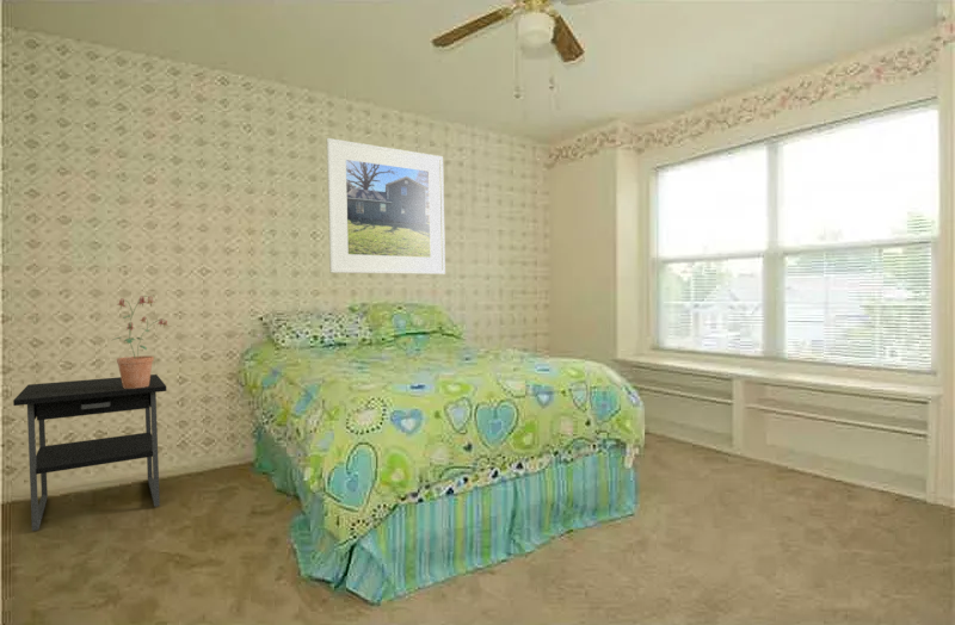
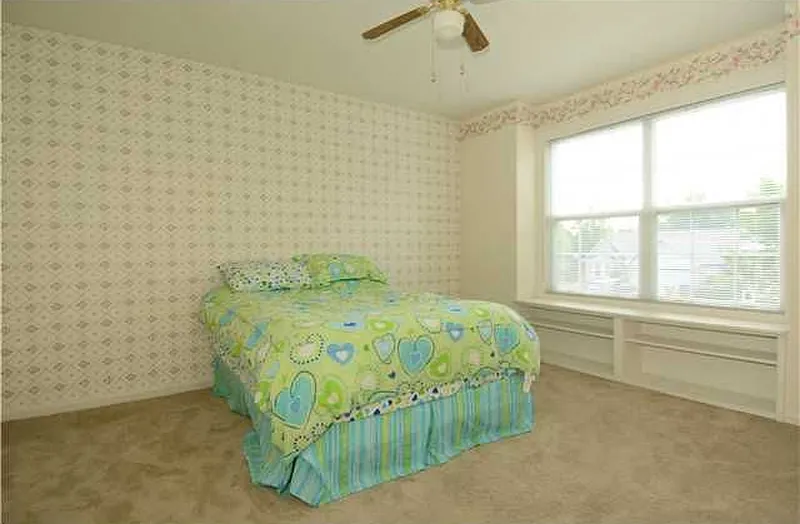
- nightstand [12,373,167,532]
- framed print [326,137,446,276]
- potted plant [112,295,168,389]
